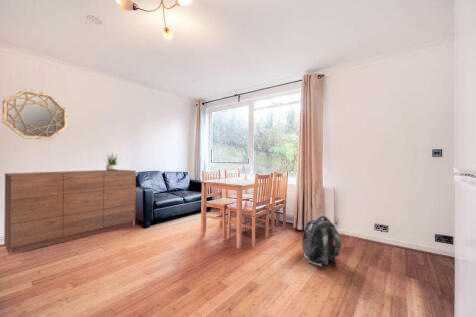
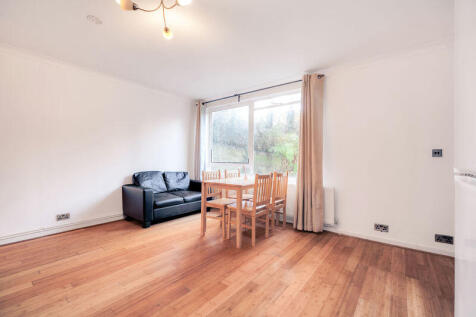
- backpack [301,215,342,267]
- dresser [3,169,137,256]
- home mirror [2,89,68,141]
- potted plant [103,151,121,171]
